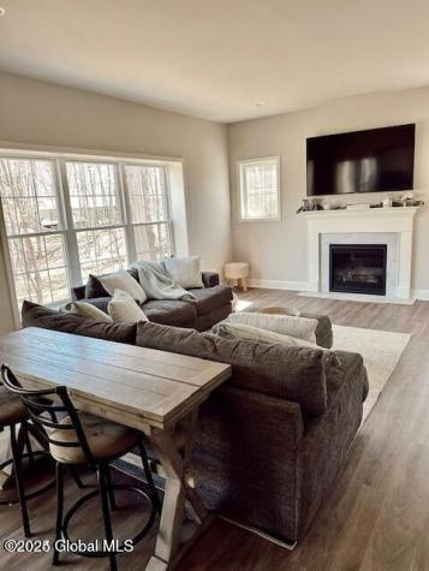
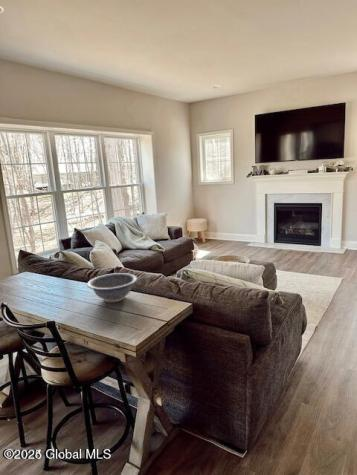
+ decorative bowl [86,272,139,303]
